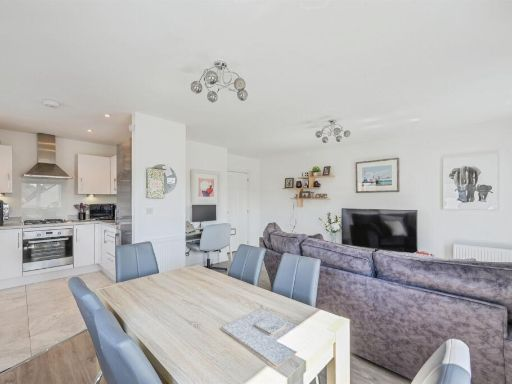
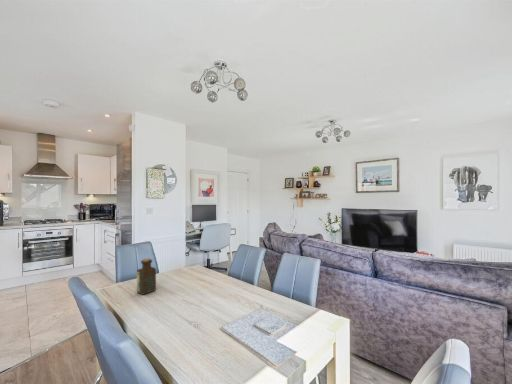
+ bottle [136,257,157,296]
